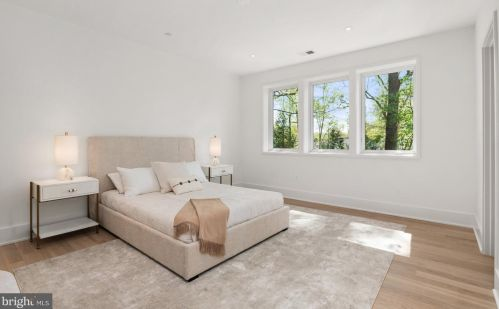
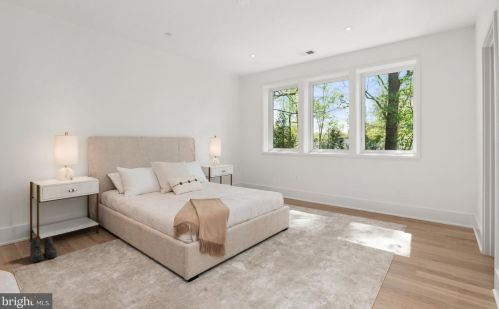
+ boots [29,236,58,263]
